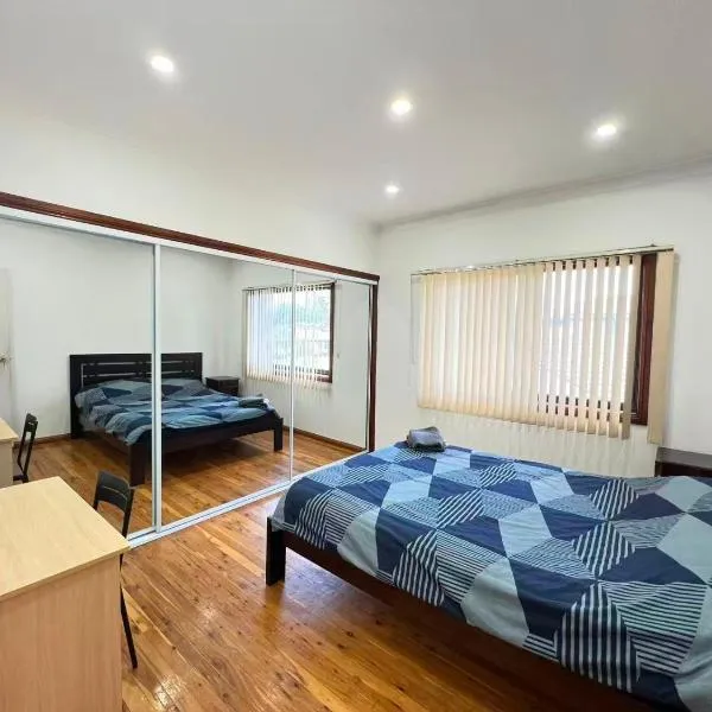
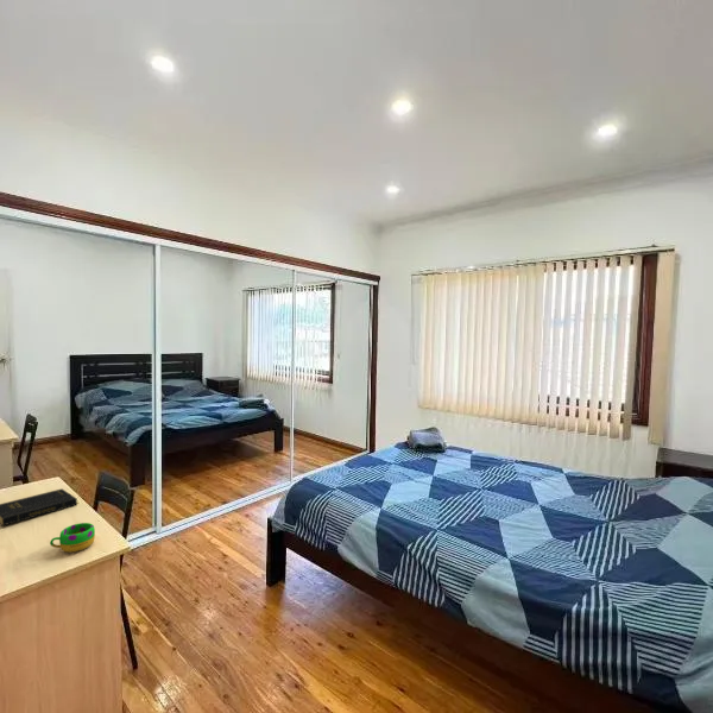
+ book [0,487,78,528]
+ mug [49,522,96,554]
